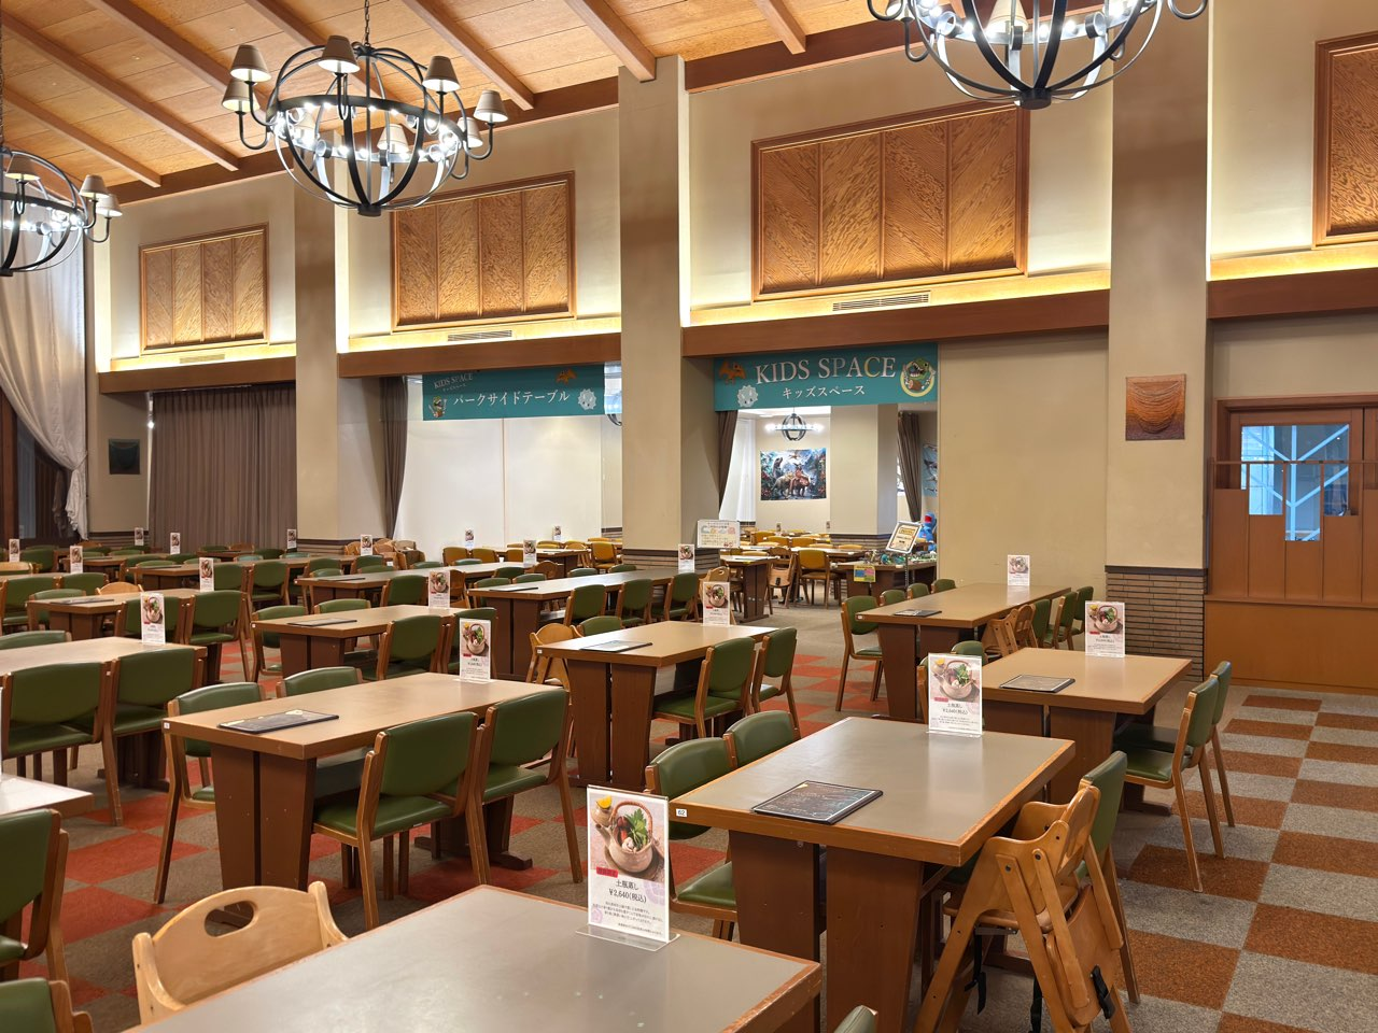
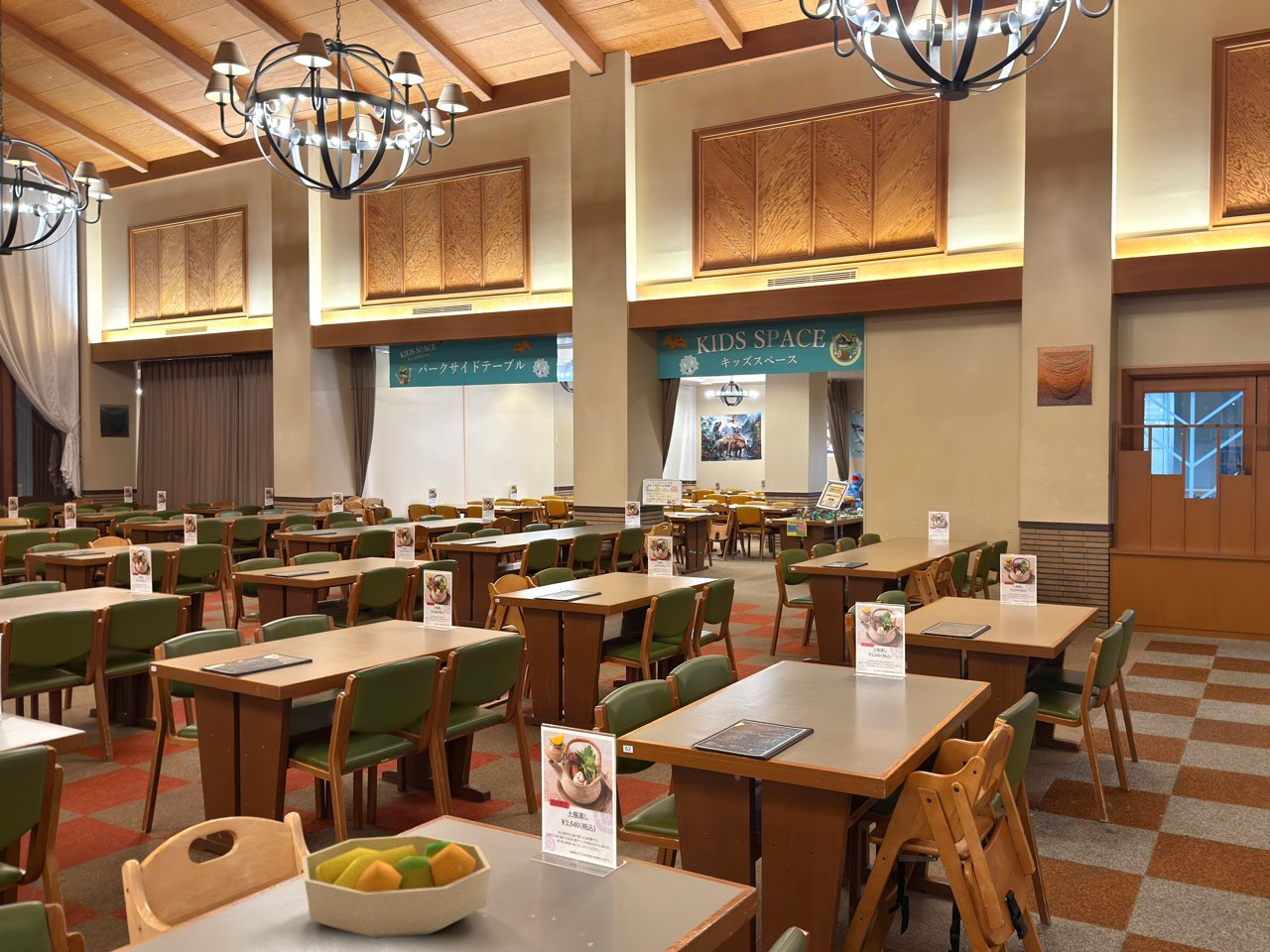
+ fruit bowl [301,834,492,939]
